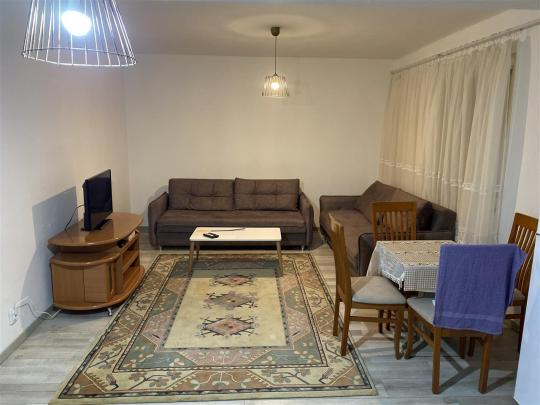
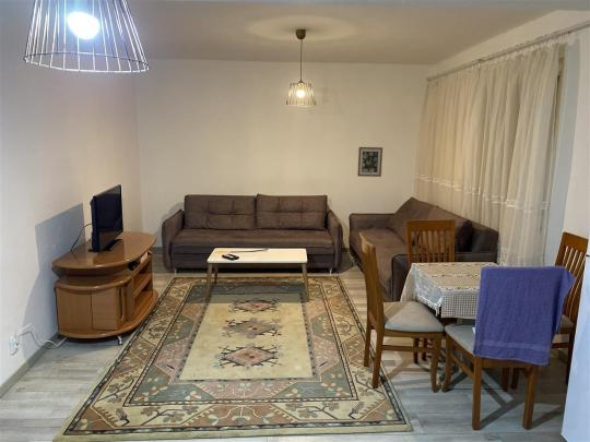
+ wall art [356,146,384,178]
